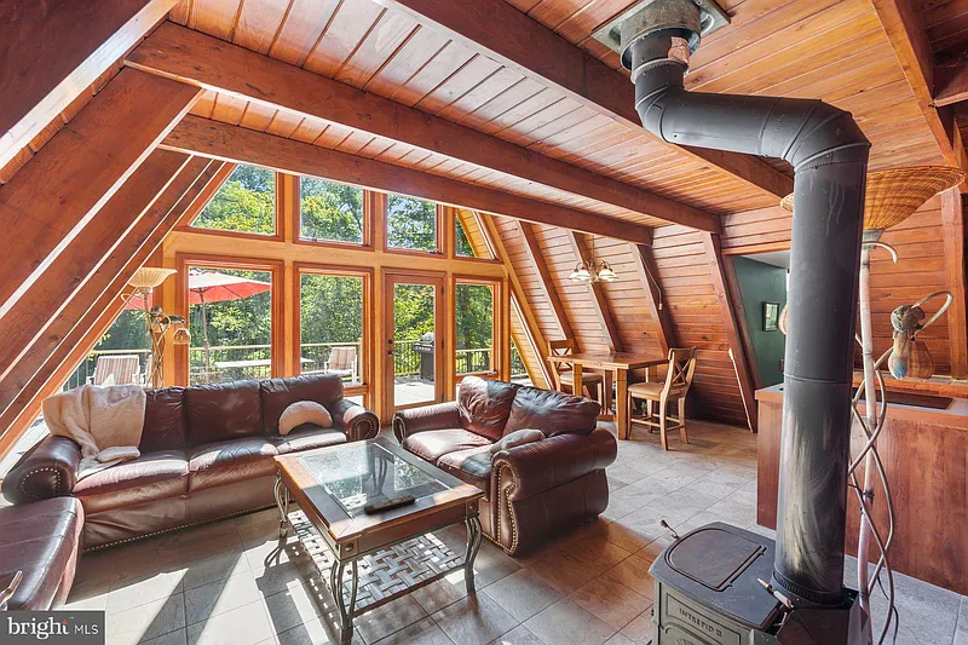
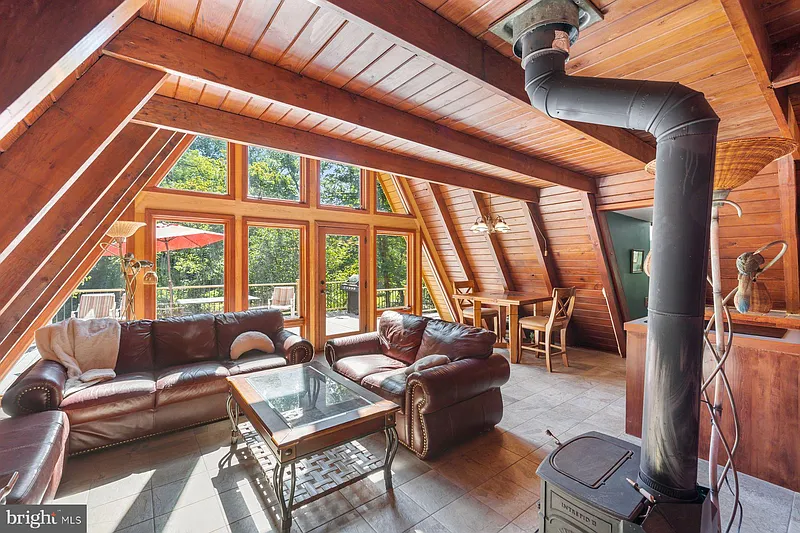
- remote control [362,494,416,516]
